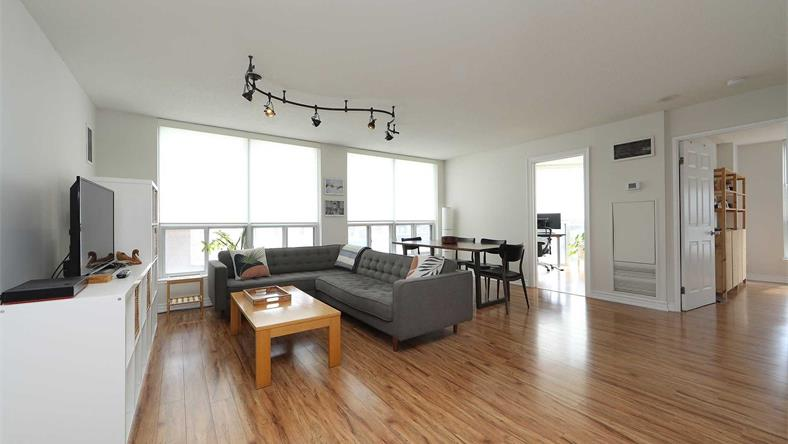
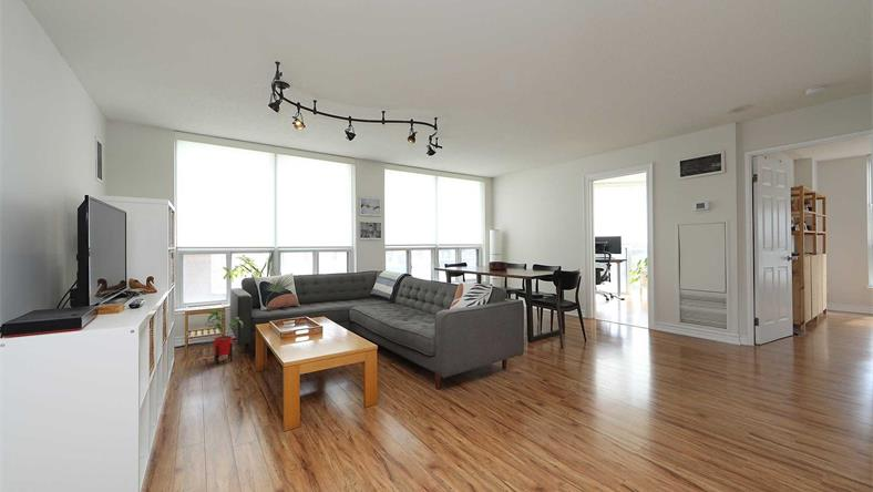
+ house plant [204,309,244,366]
